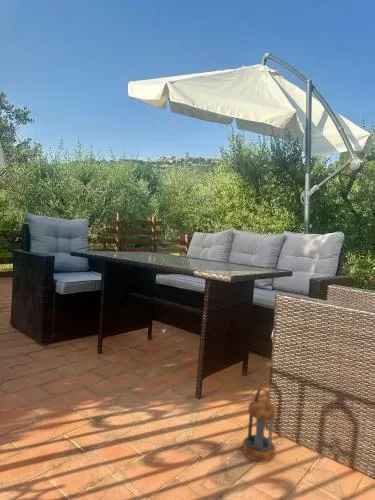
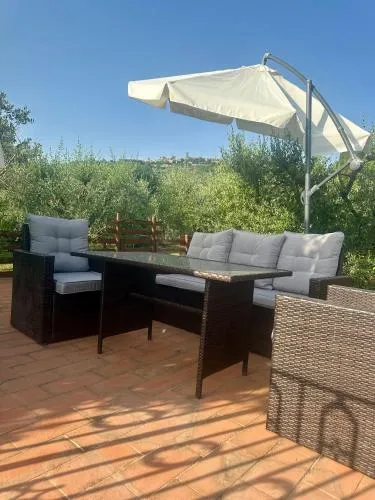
- lantern [241,387,277,463]
